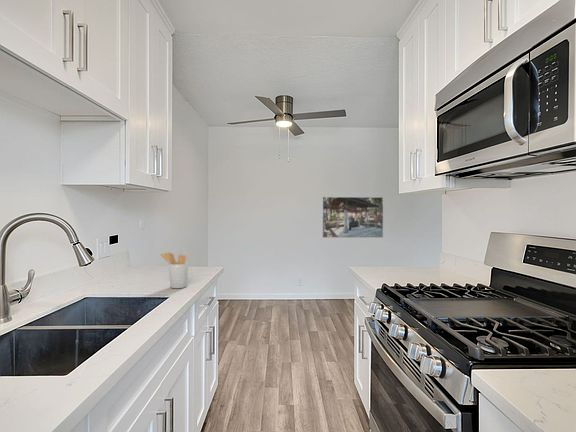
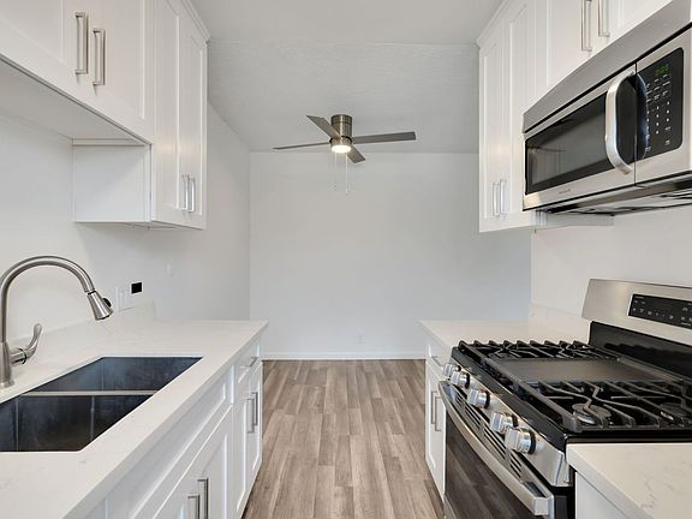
- utensil holder [159,251,189,289]
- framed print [322,196,384,239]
